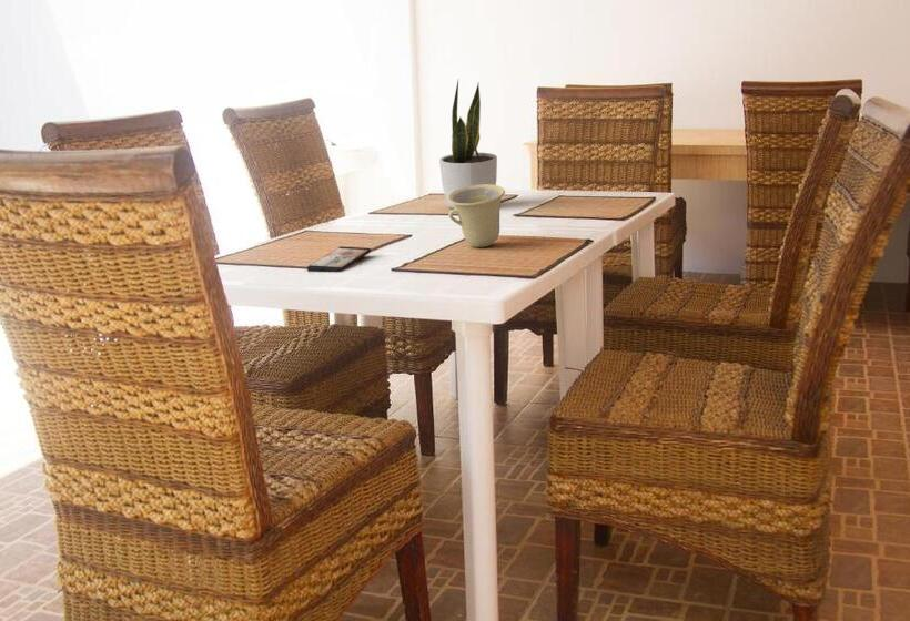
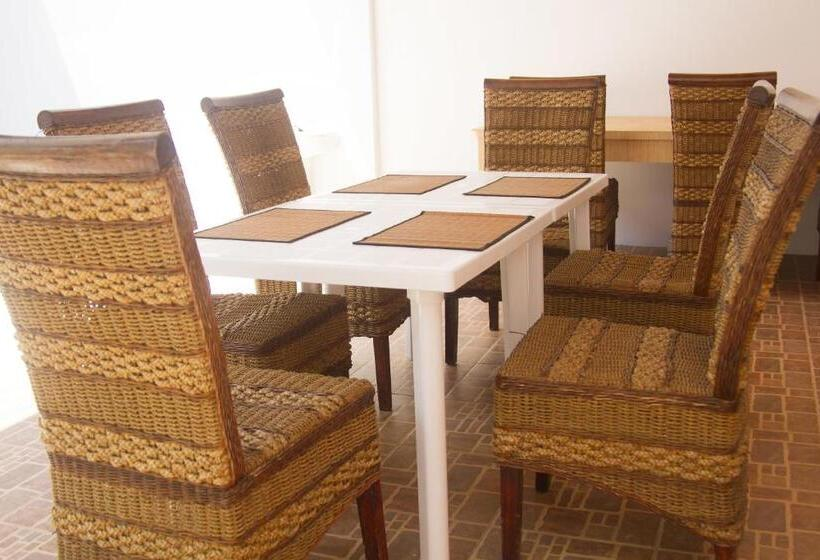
- potted plant [438,80,498,210]
- smartphone [306,245,372,273]
- cup [447,184,506,248]
